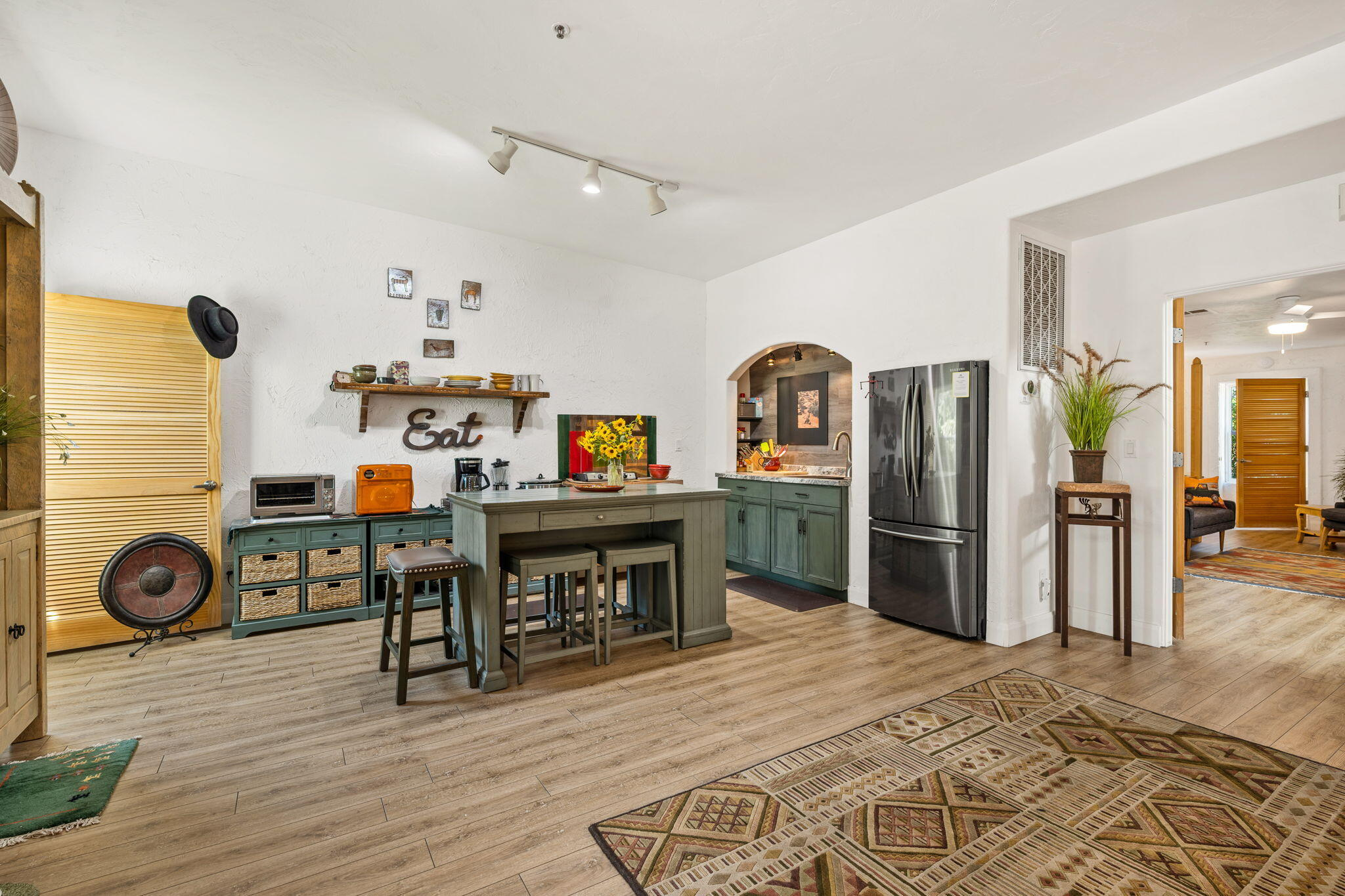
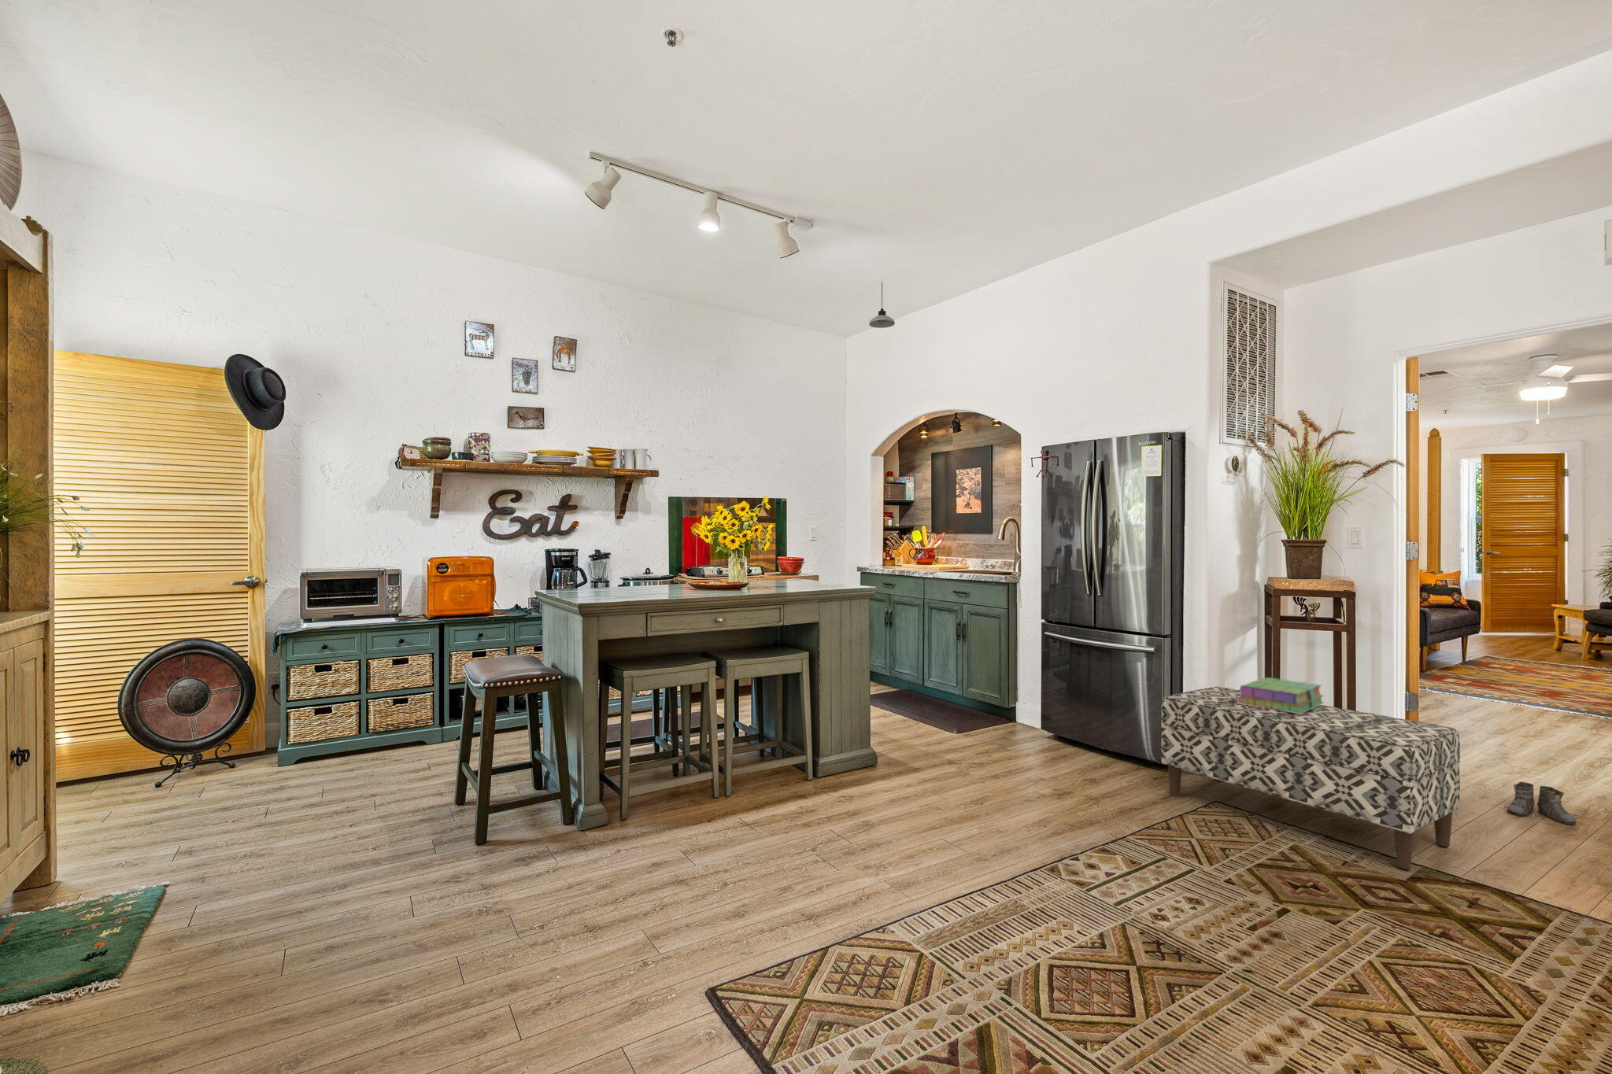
+ boots [1505,782,1576,826]
+ bench [1160,686,1461,870]
+ stack of books [1237,677,1324,713]
+ pendant light [868,280,895,328]
